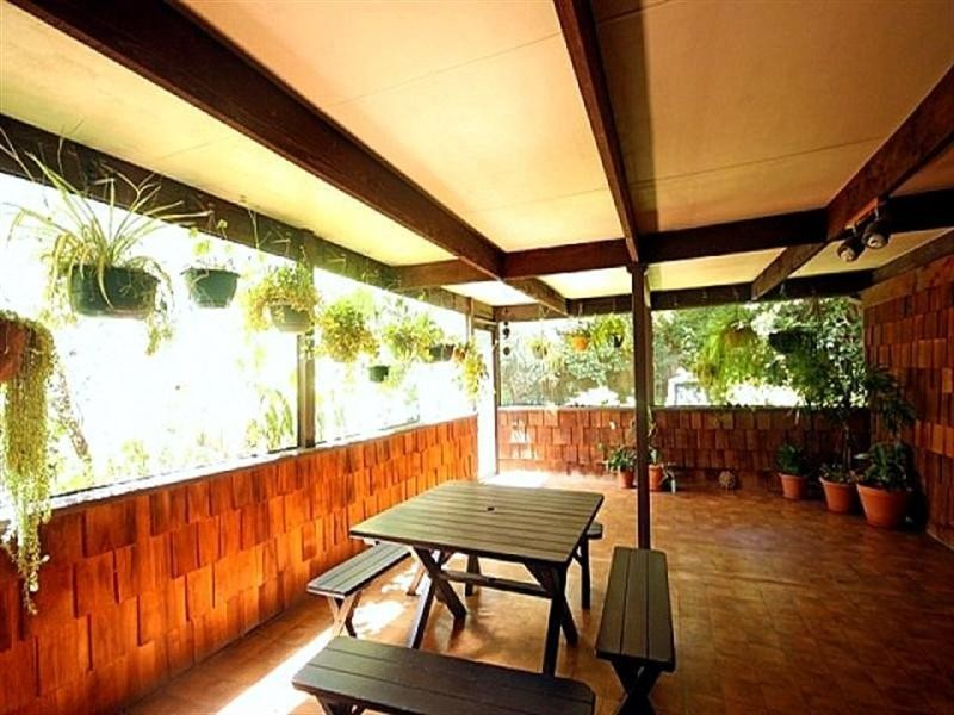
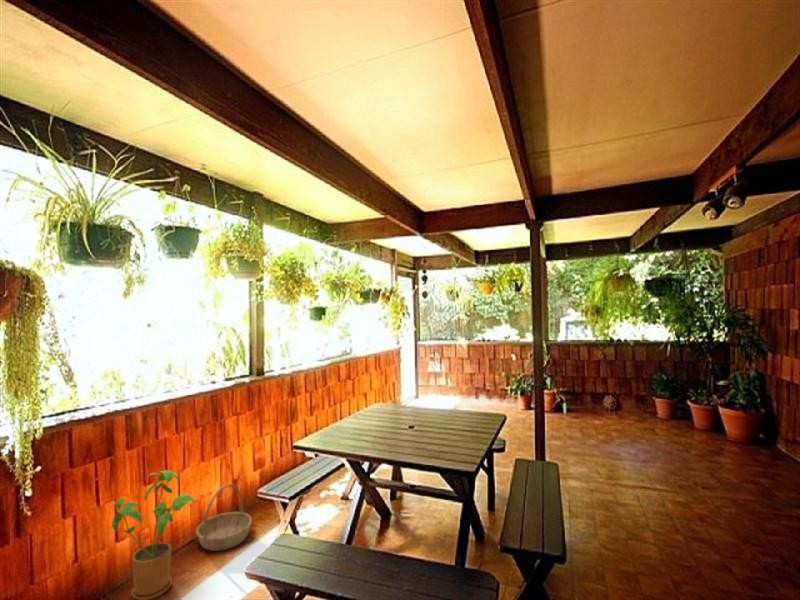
+ house plant [111,469,197,600]
+ basket [195,483,253,552]
